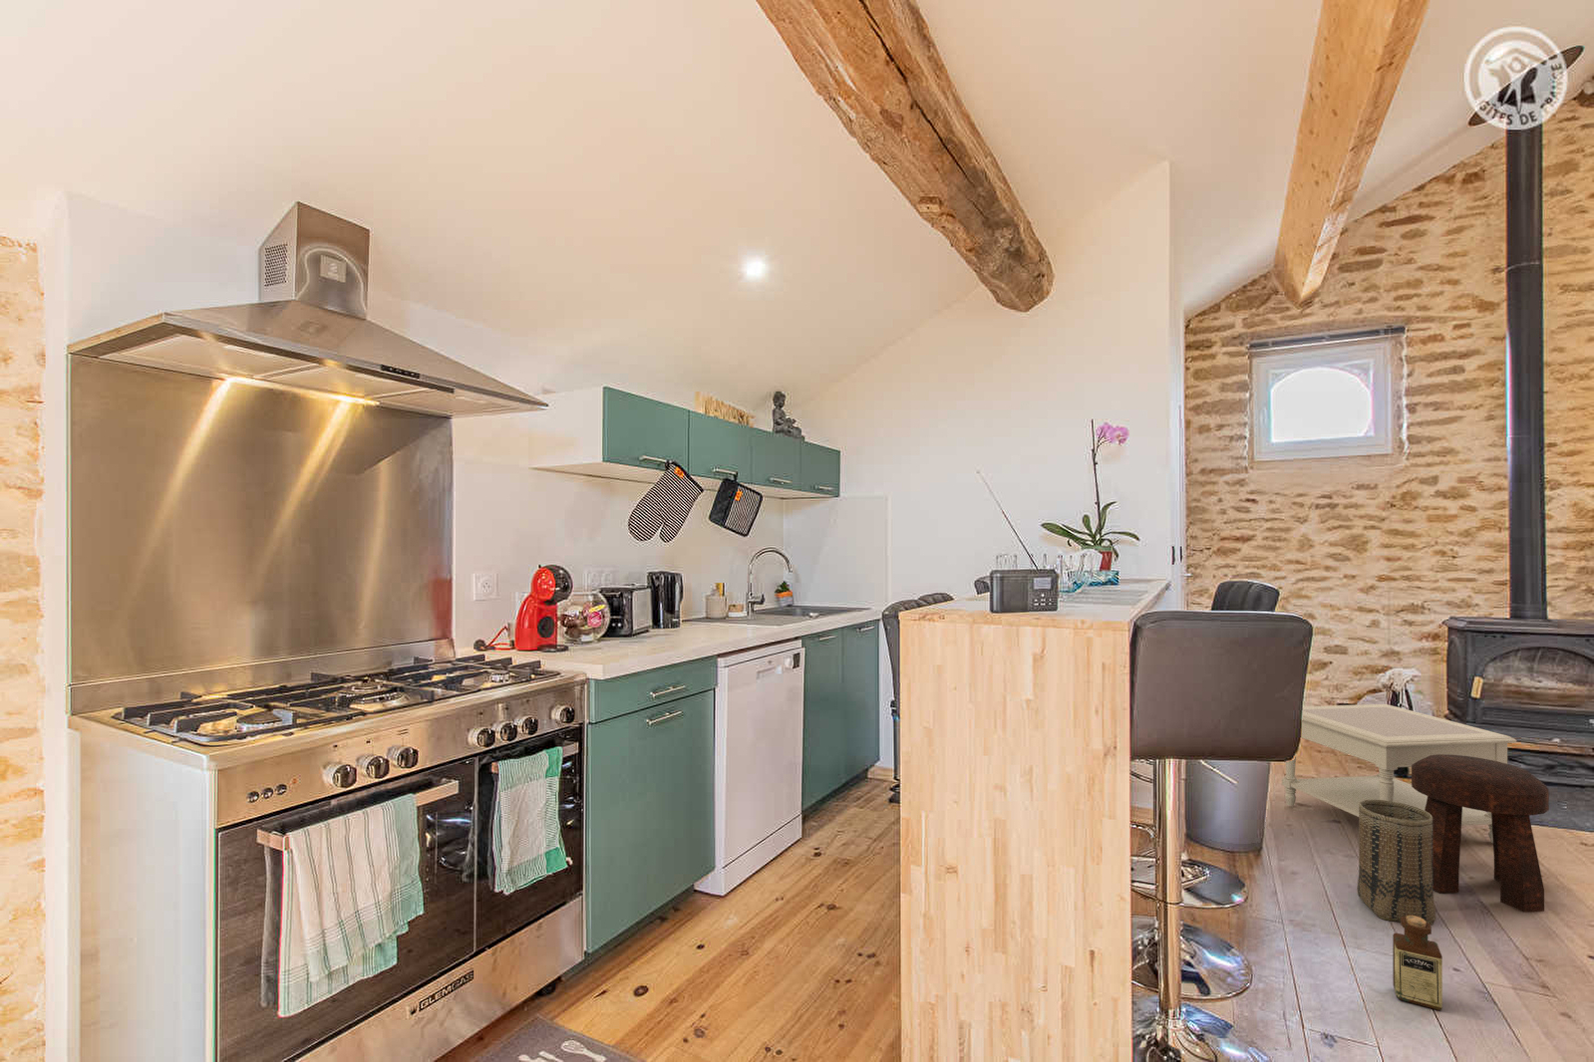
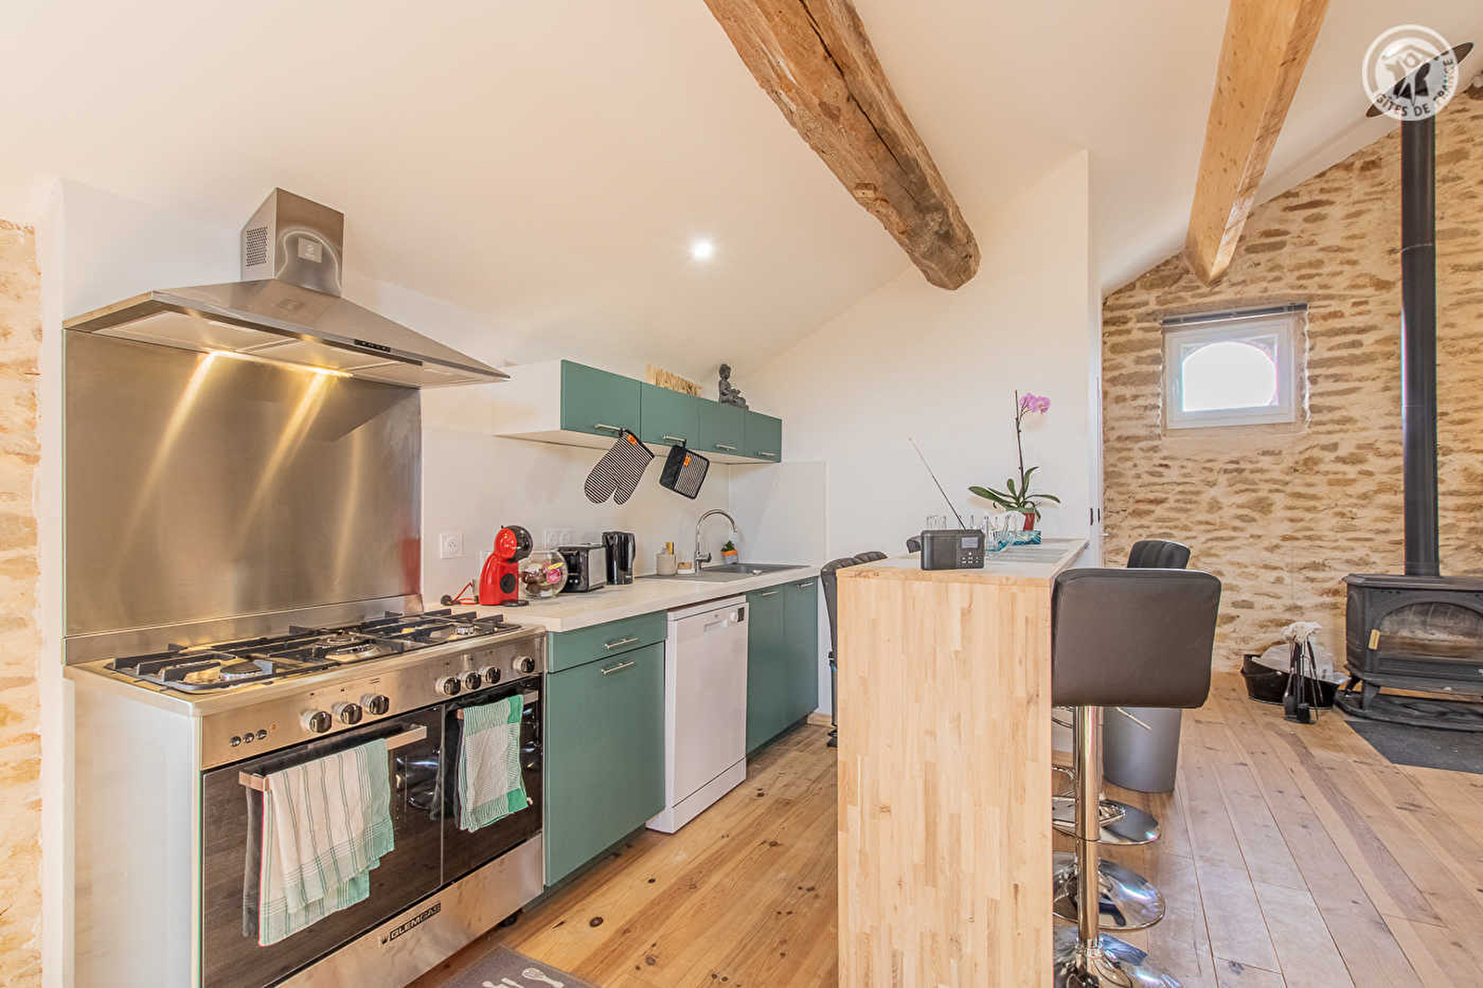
- basket [1357,800,1436,927]
- bottle [1391,915,1443,1011]
- stool [1410,754,1550,914]
- side table [1281,703,1517,845]
